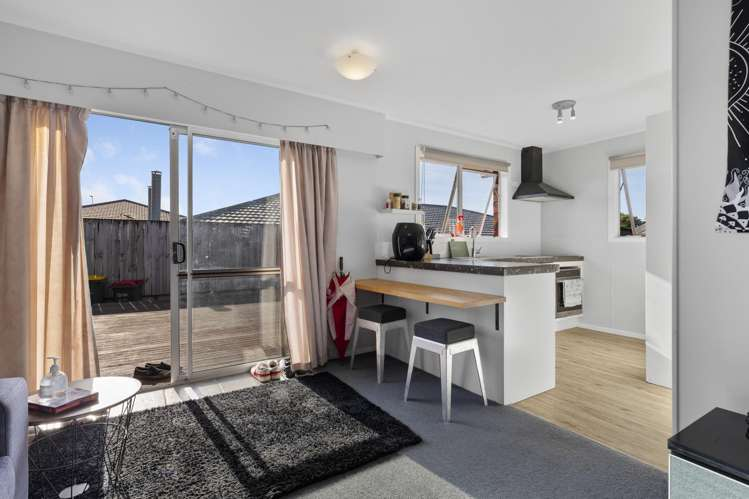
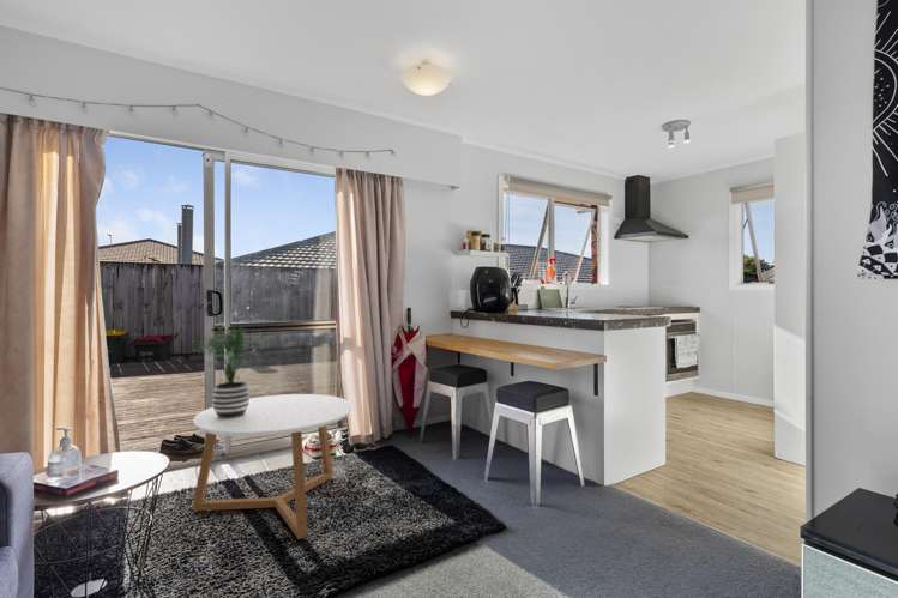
+ coffee table [192,393,354,540]
+ potted plant [191,325,263,418]
